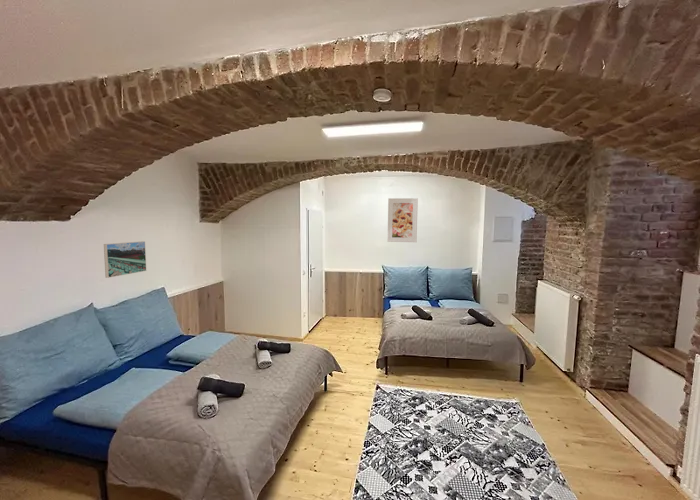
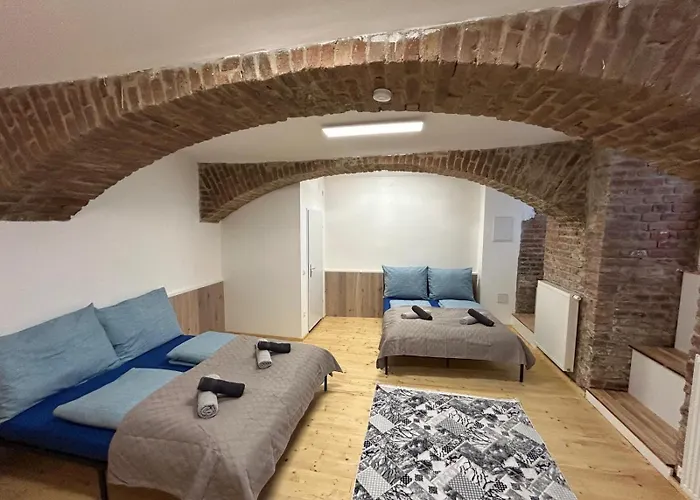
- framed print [103,240,147,279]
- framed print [387,197,419,243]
